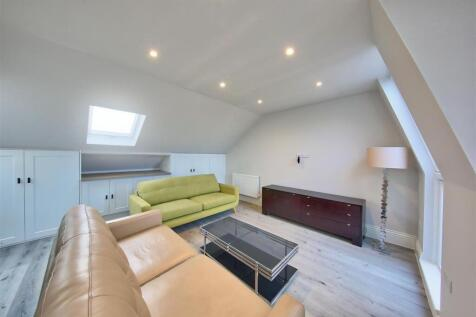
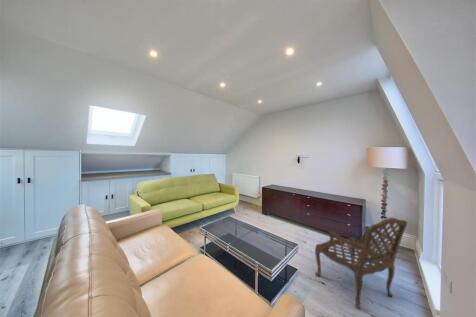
+ armchair [314,216,408,310]
